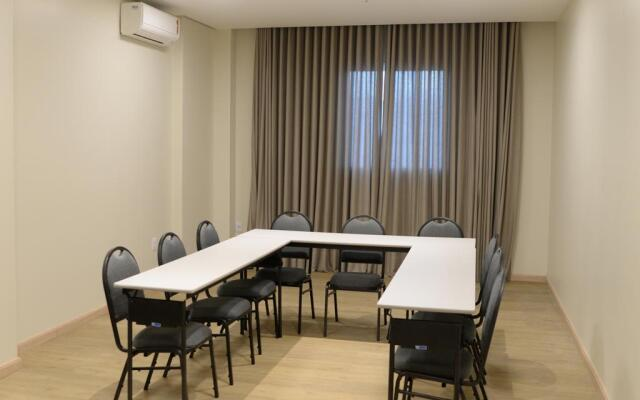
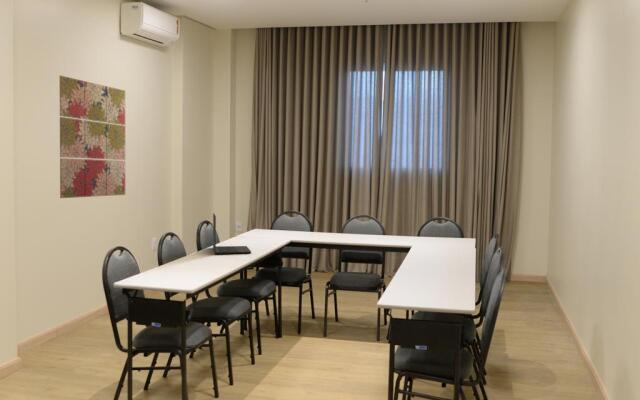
+ wall art [59,75,126,199]
+ laptop [212,212,252,255]
